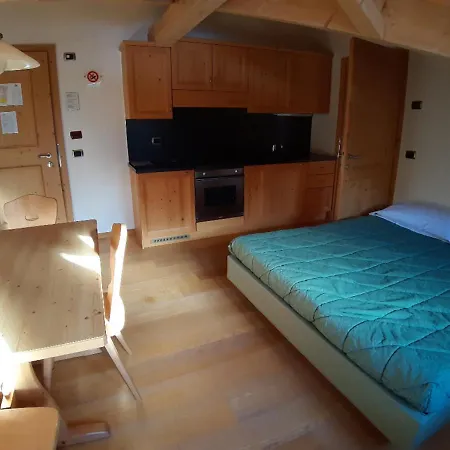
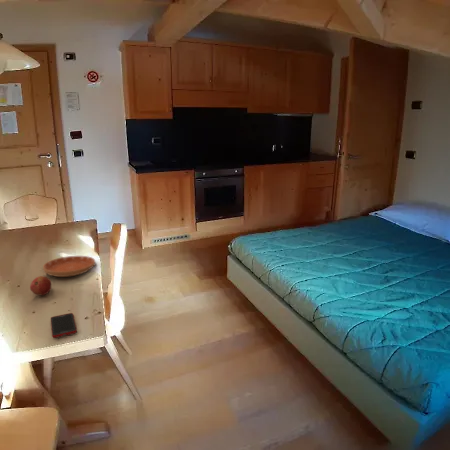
+ cell phone [50,312,78,339]
+ saucer [42,255,96,278]
+ fruit [29,275,53,296]
